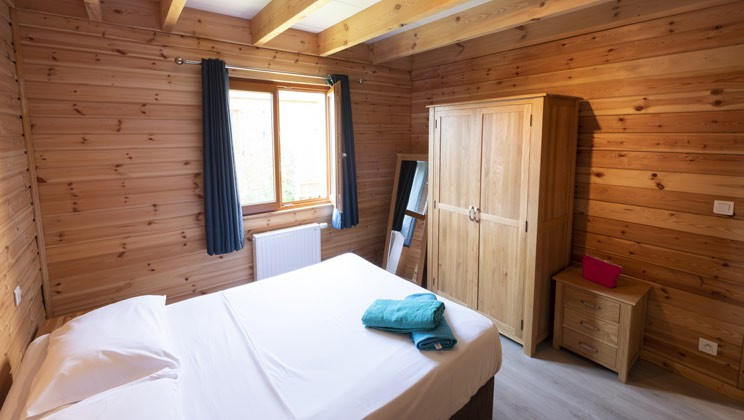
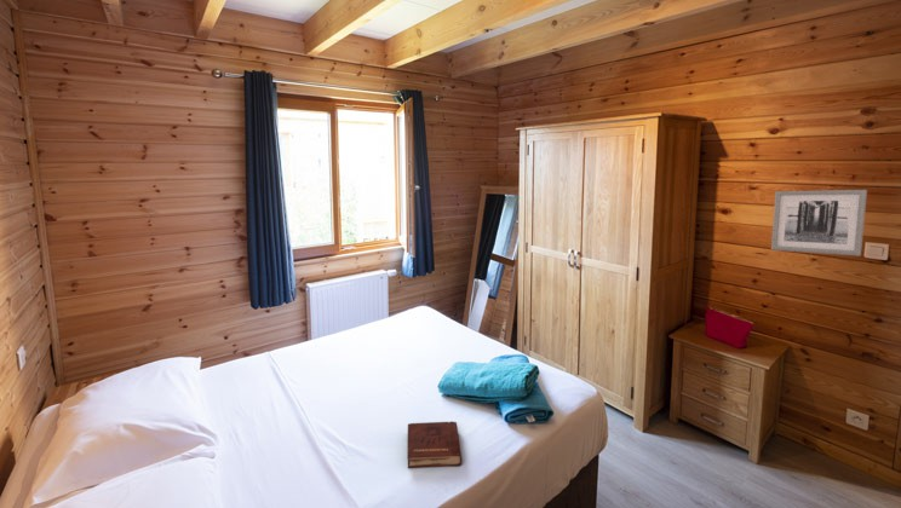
+ wall art [770,189,868,258]
+ hardback book [406,421,463,469]
